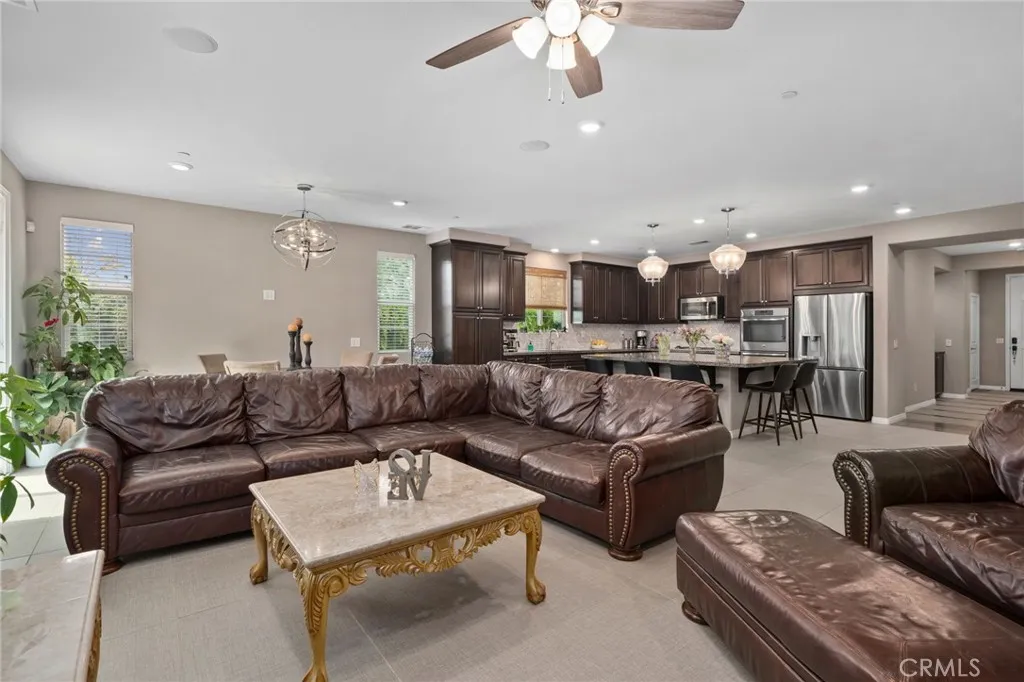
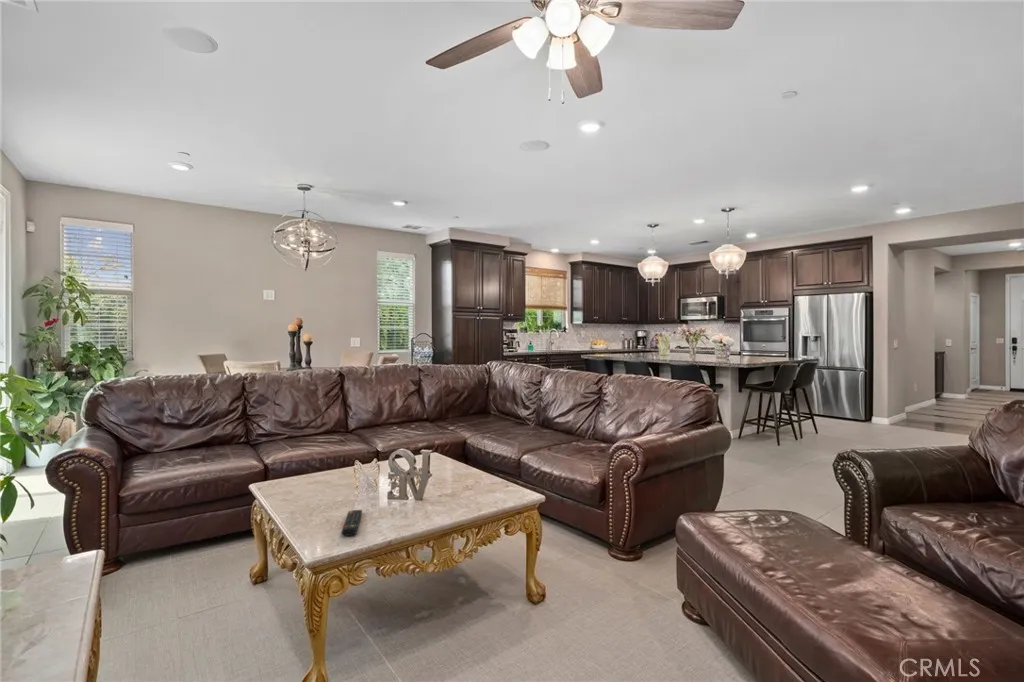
+ remote control [341,509,363,537]
